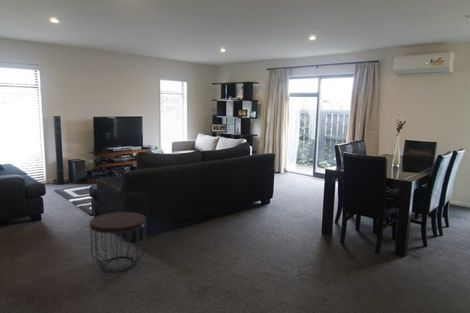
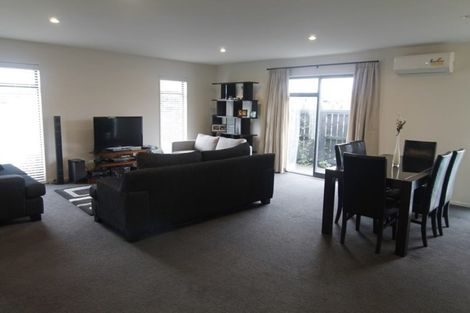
- side table [89,211,147,271]
